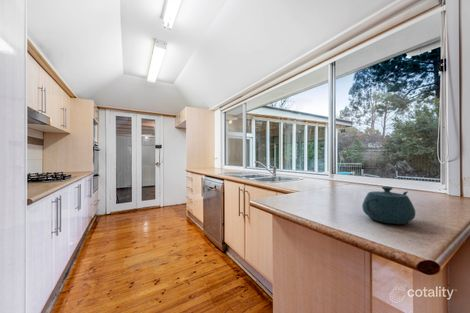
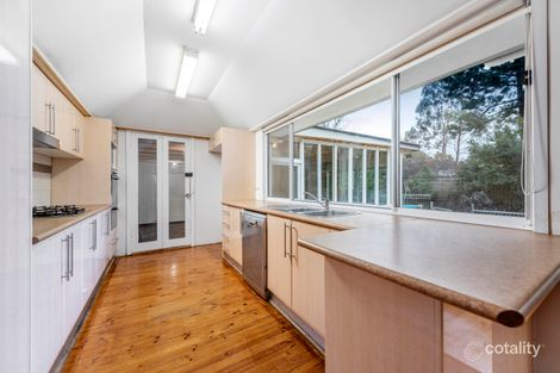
- teapot [361,186,416,225]
